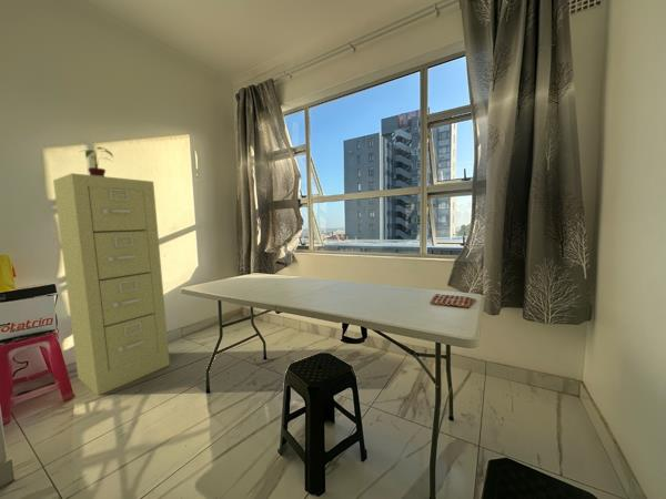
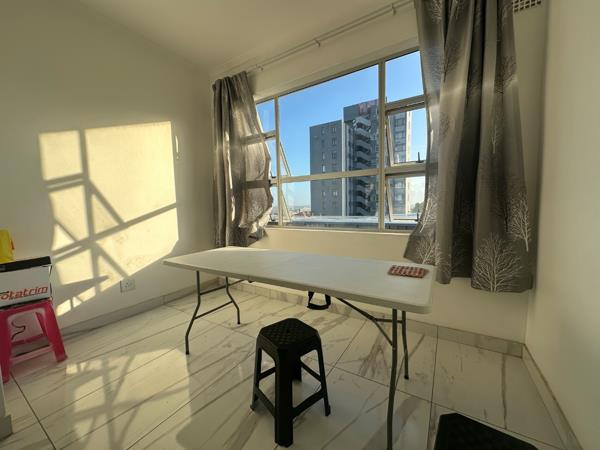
- filing cabinet [52,172,171,397]
- potted plant [79,146,114,176]
